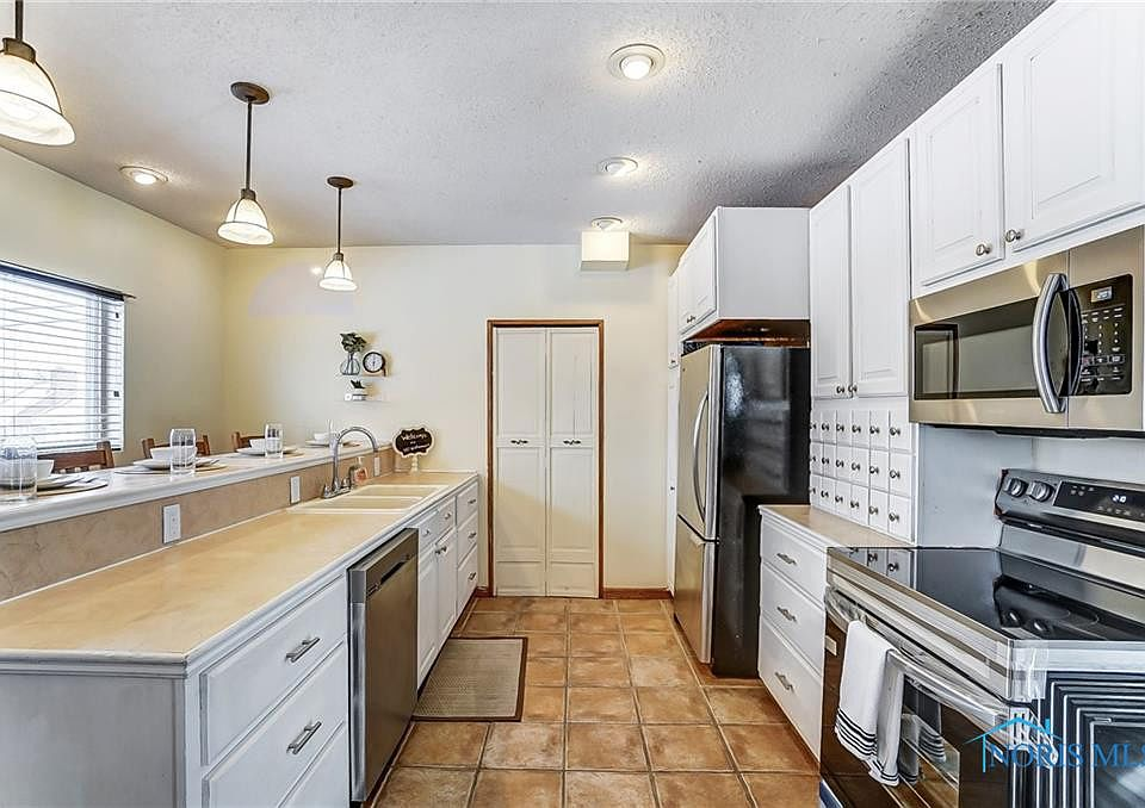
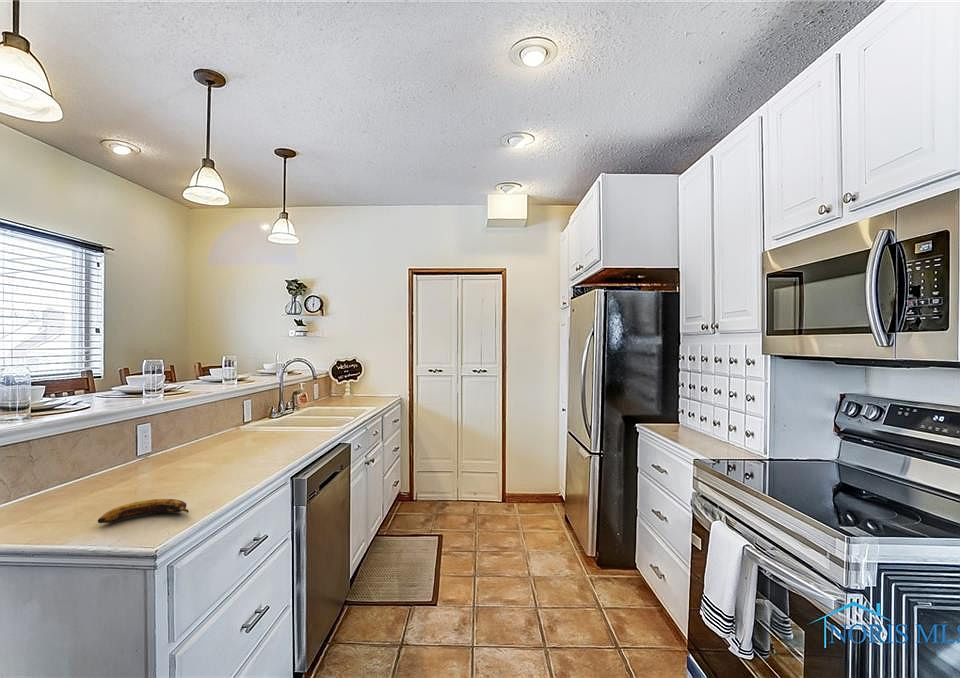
+ banana [97,498,190,524]
